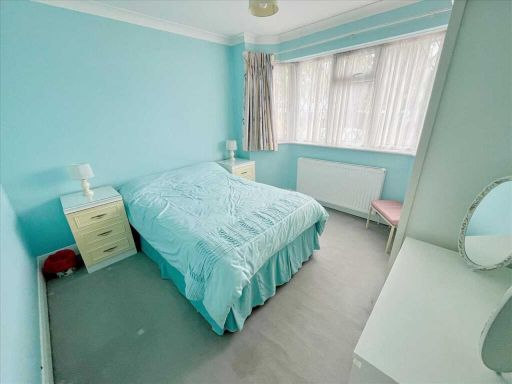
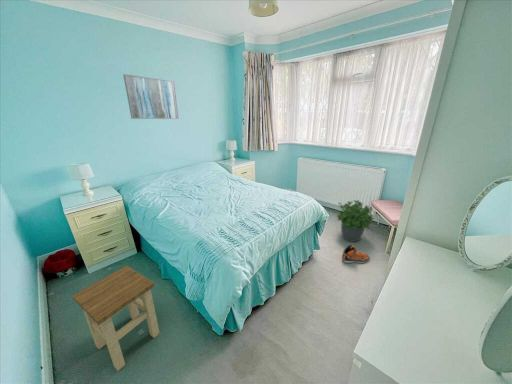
+ potted plant [336,199,375,243]
+ stool [71,265,161,372]
+ sneaker [341,244,370,264]
+ wall art [123,73,180,120]
